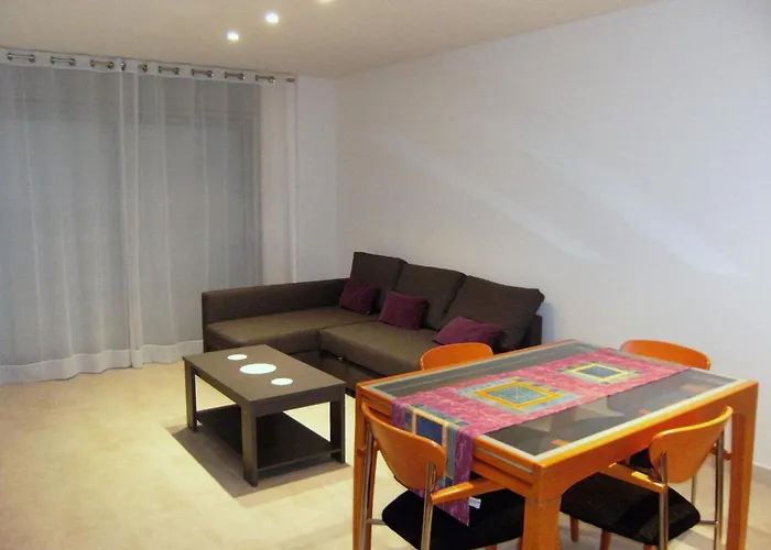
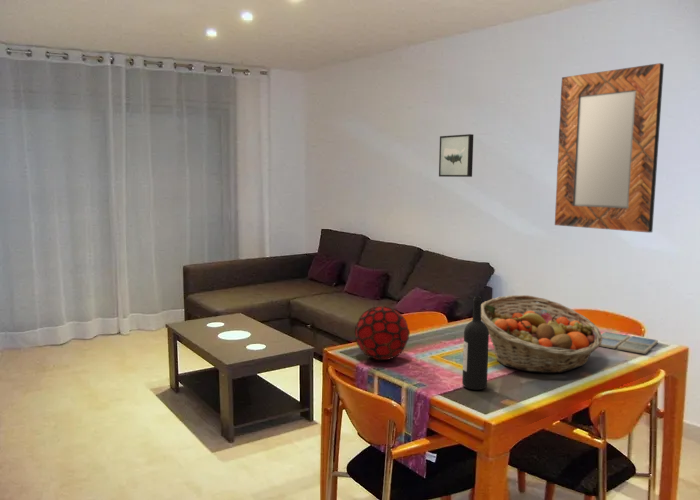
+ wall art [438,133,474,178]
+ decorative orb [354,305,411,361]
+ wine bottle [461,295,490,391]
+ home mirror [554,62,665,234]
+ drink coaster [599,331,659,355]
+ fruit basket [481,294,602,374]
